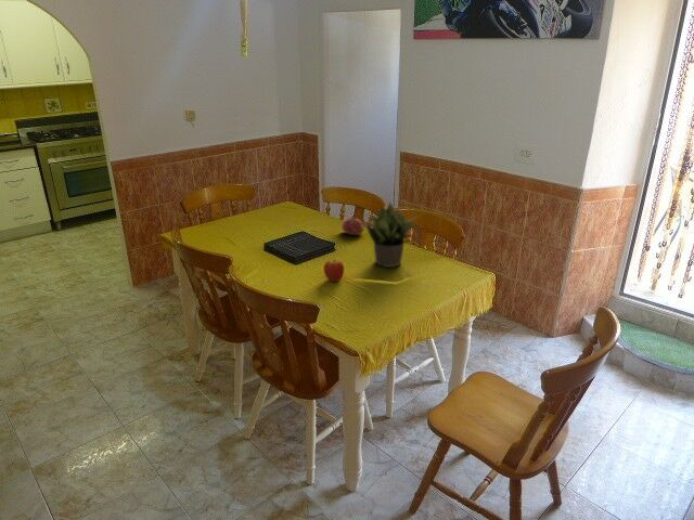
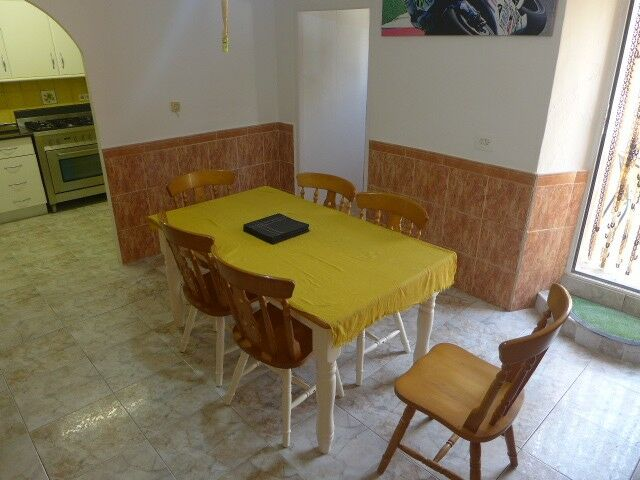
- potted plant [363,202,422,269]
- fruit [323,258,345,283]
- fruit [340,217,365,236]
